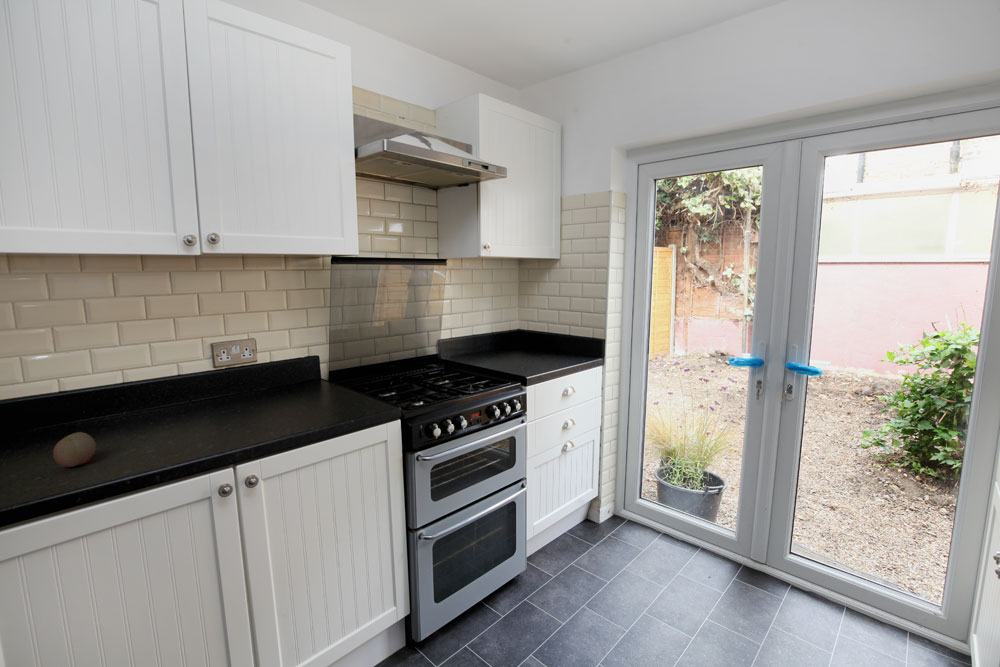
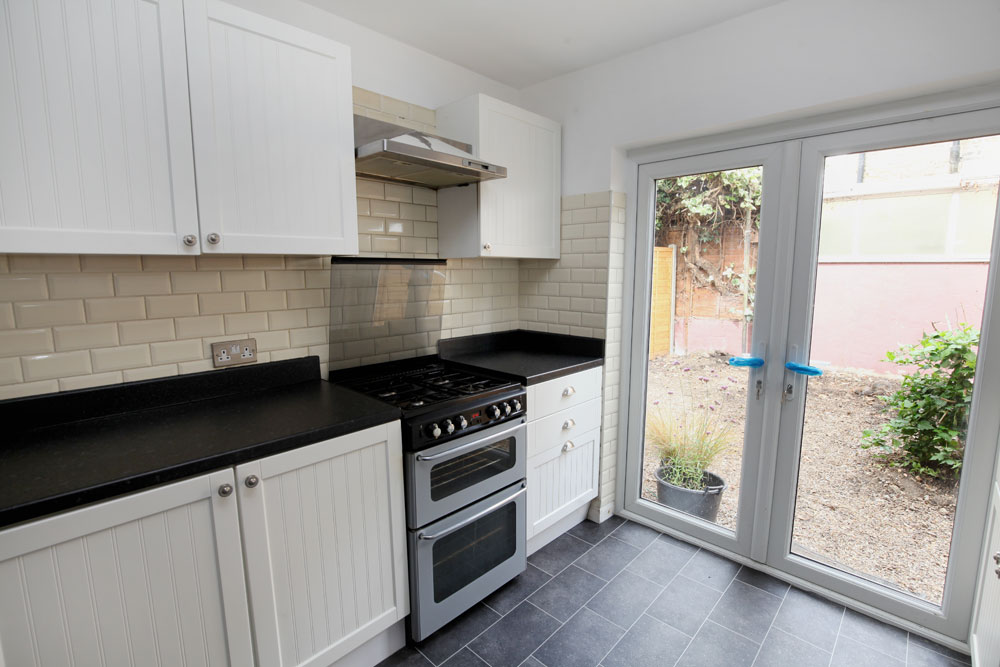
- fruit [52,431,97,468]
